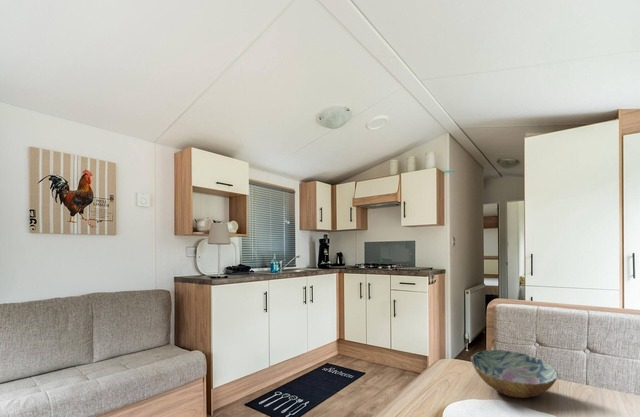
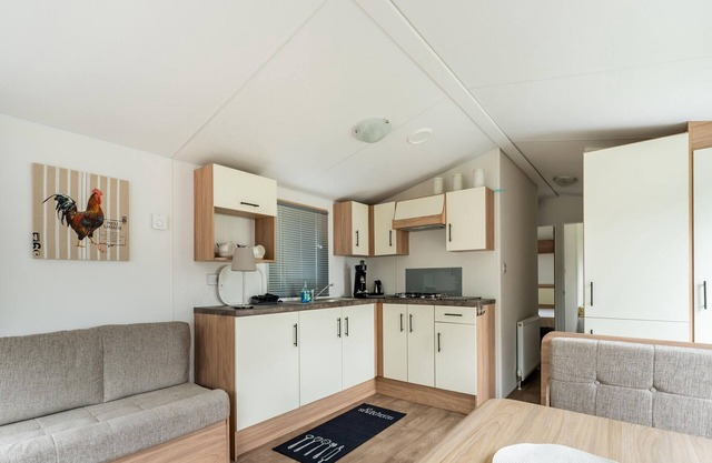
- bowl [470,349,559,399]
